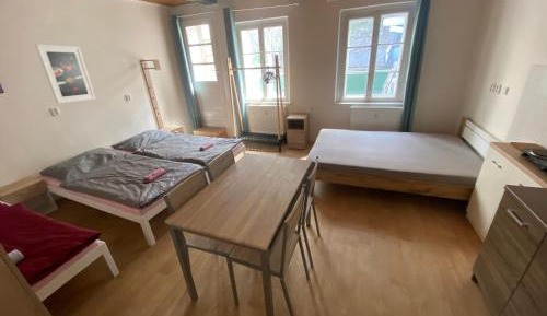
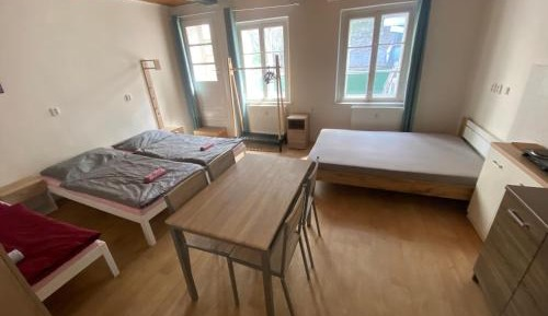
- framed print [34,44,96,105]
